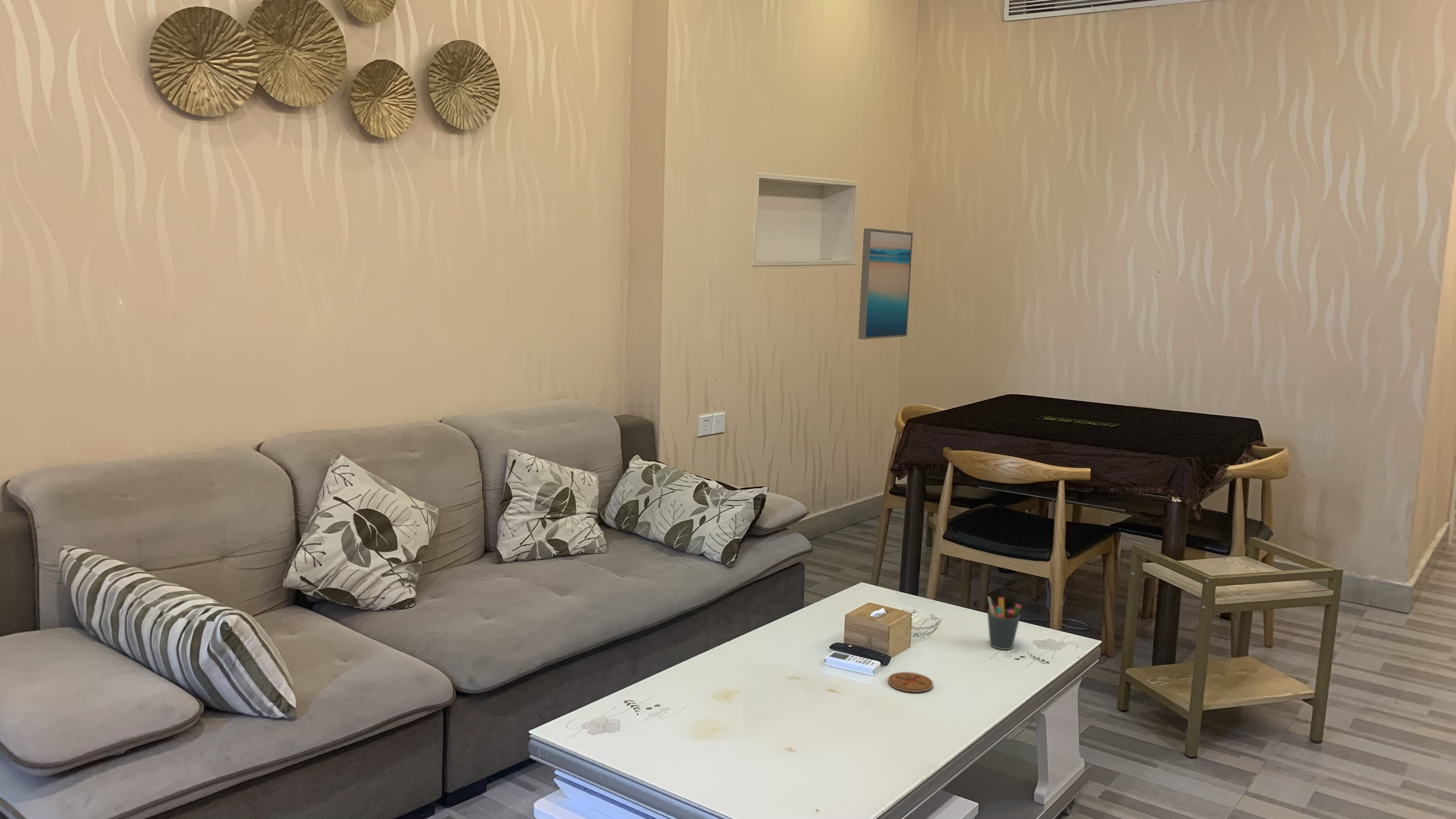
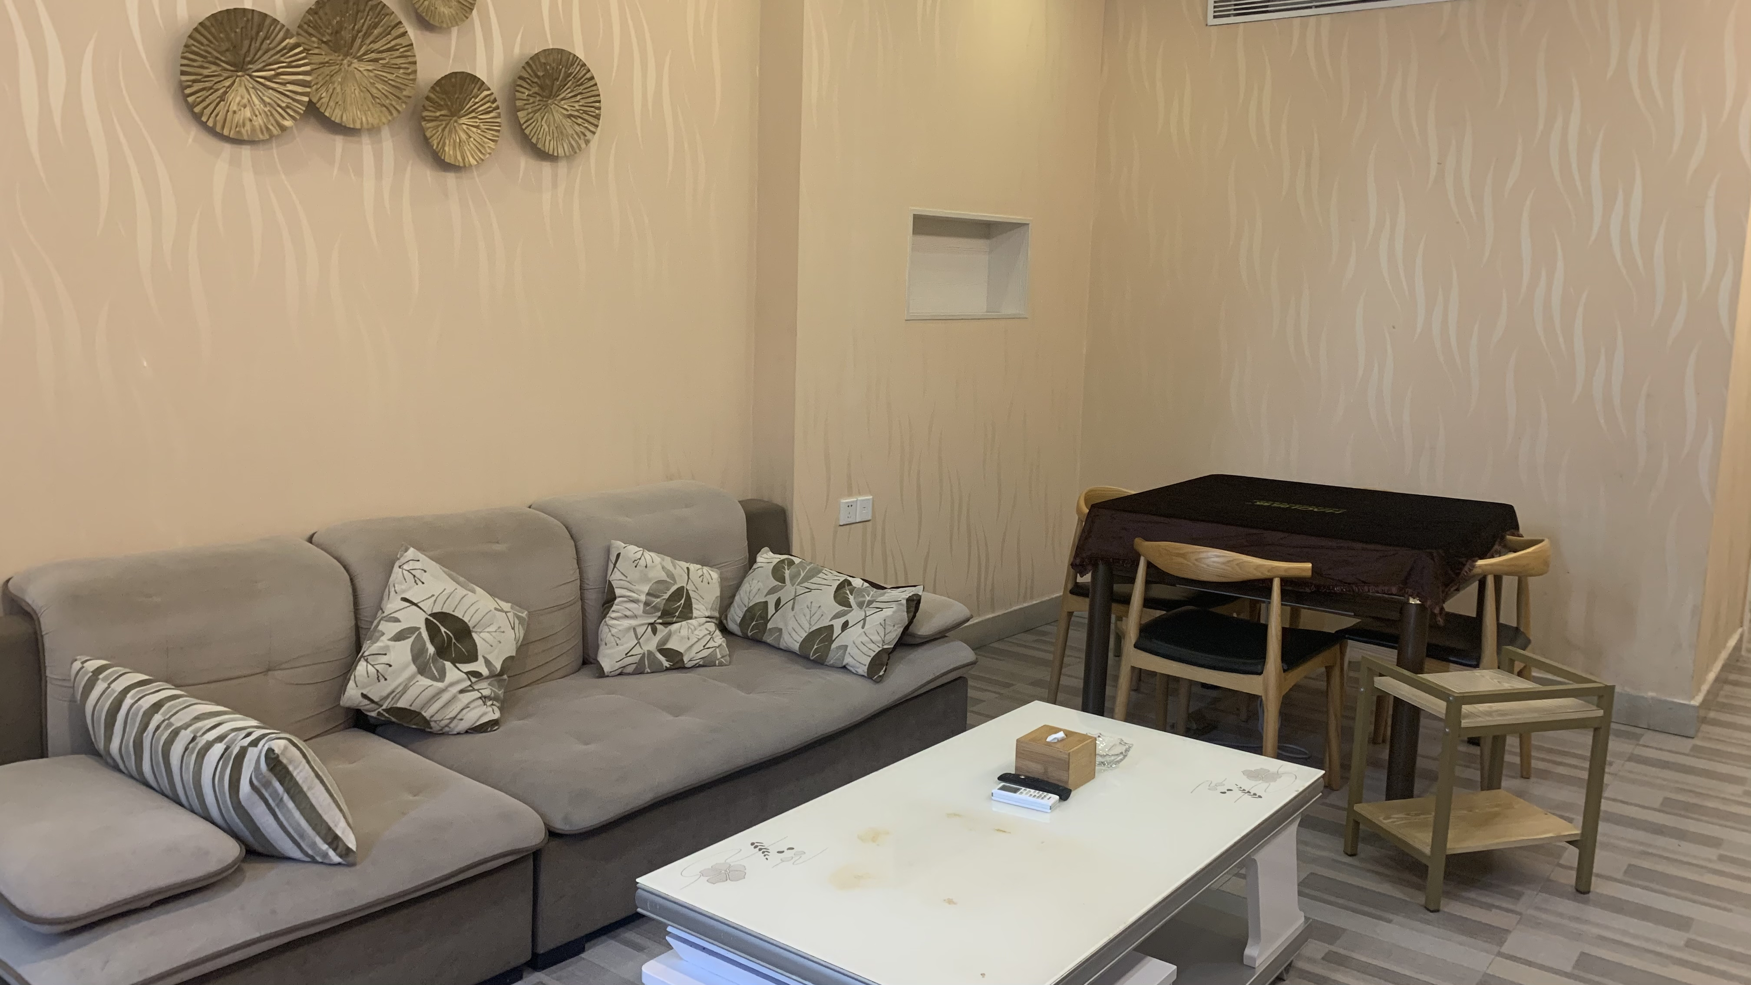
- coaster [888,672,933,693]
- pen holder [987,596,1022,650]
- wall art [858,228,913,340]
